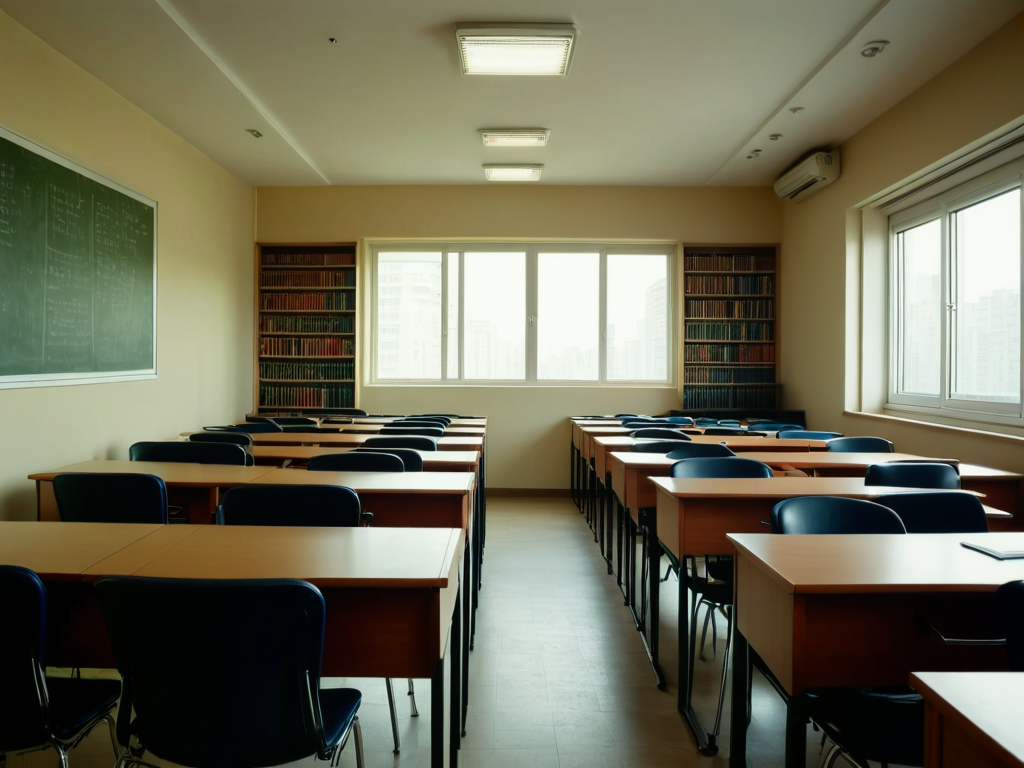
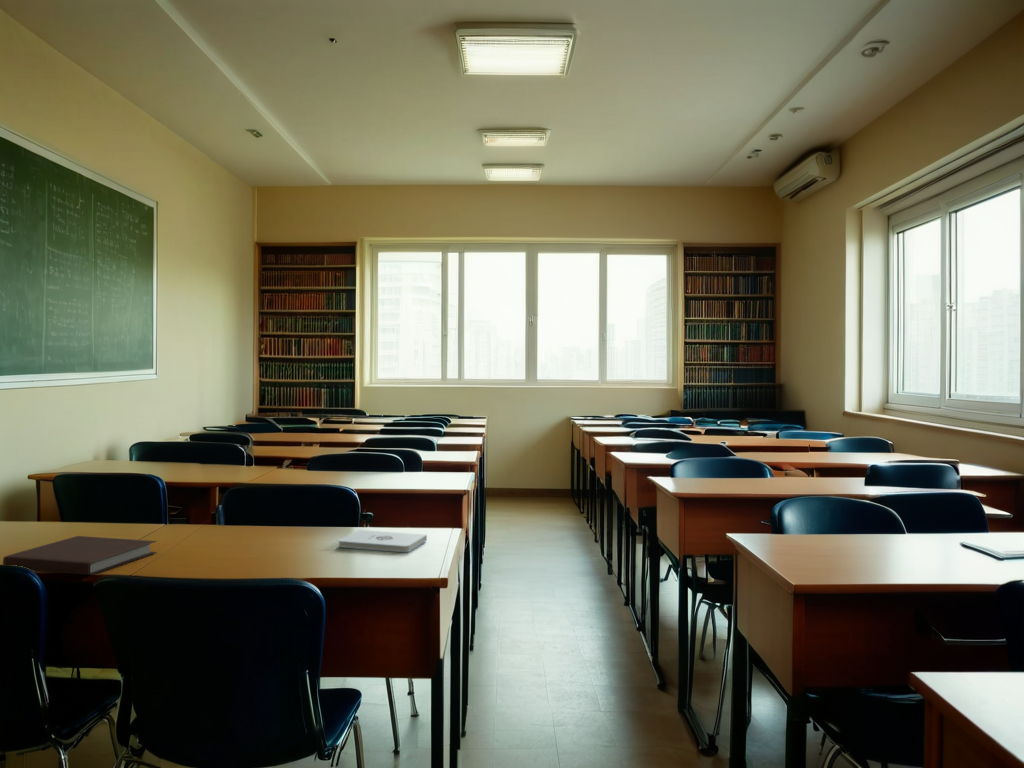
+ notepad [338,529,428,553]
+ notebook [2,535,158,576]
